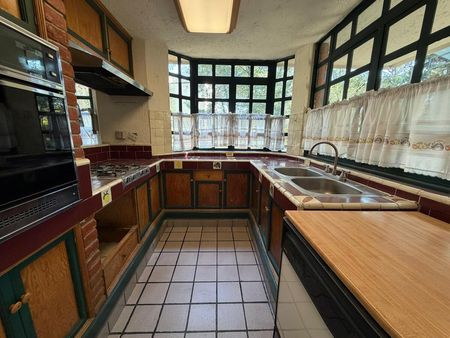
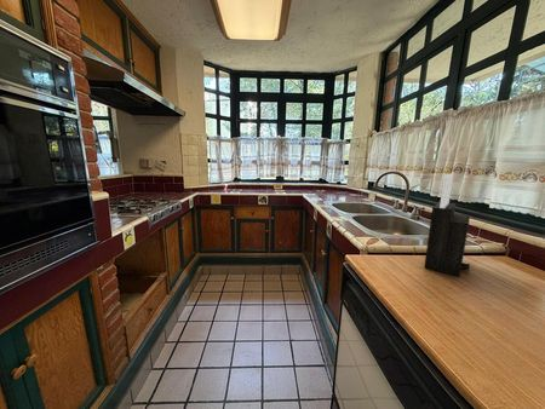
+ knife block [423,173,471,278]
